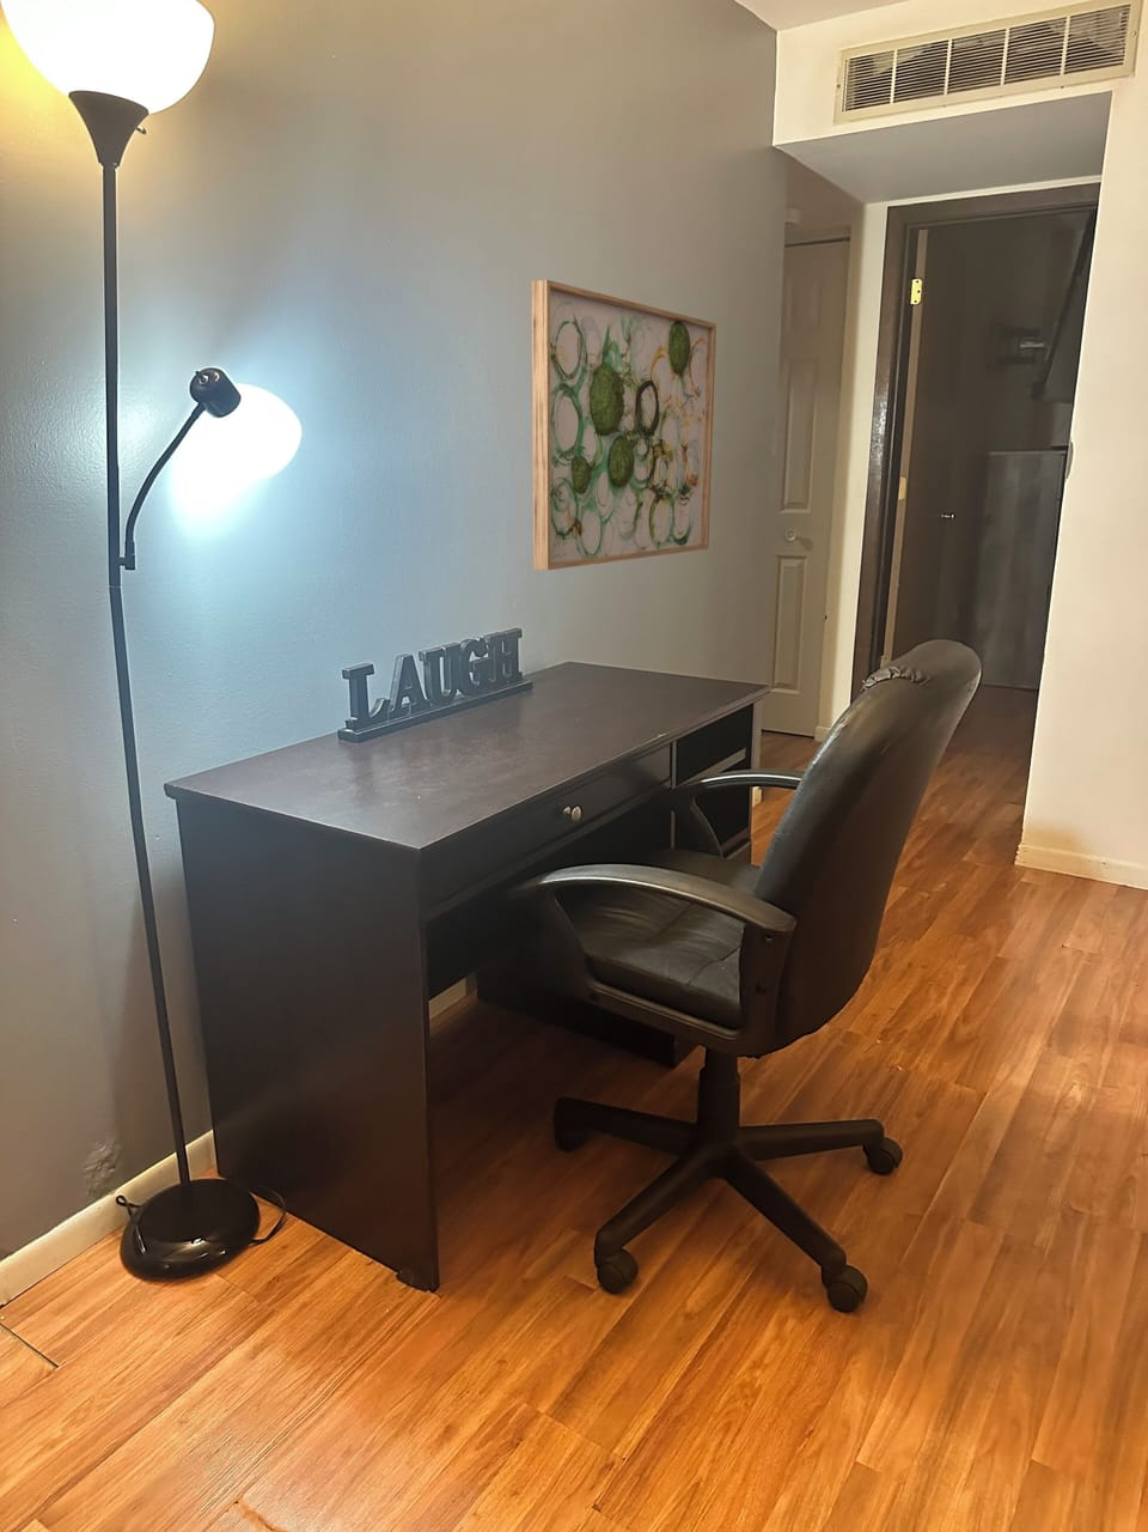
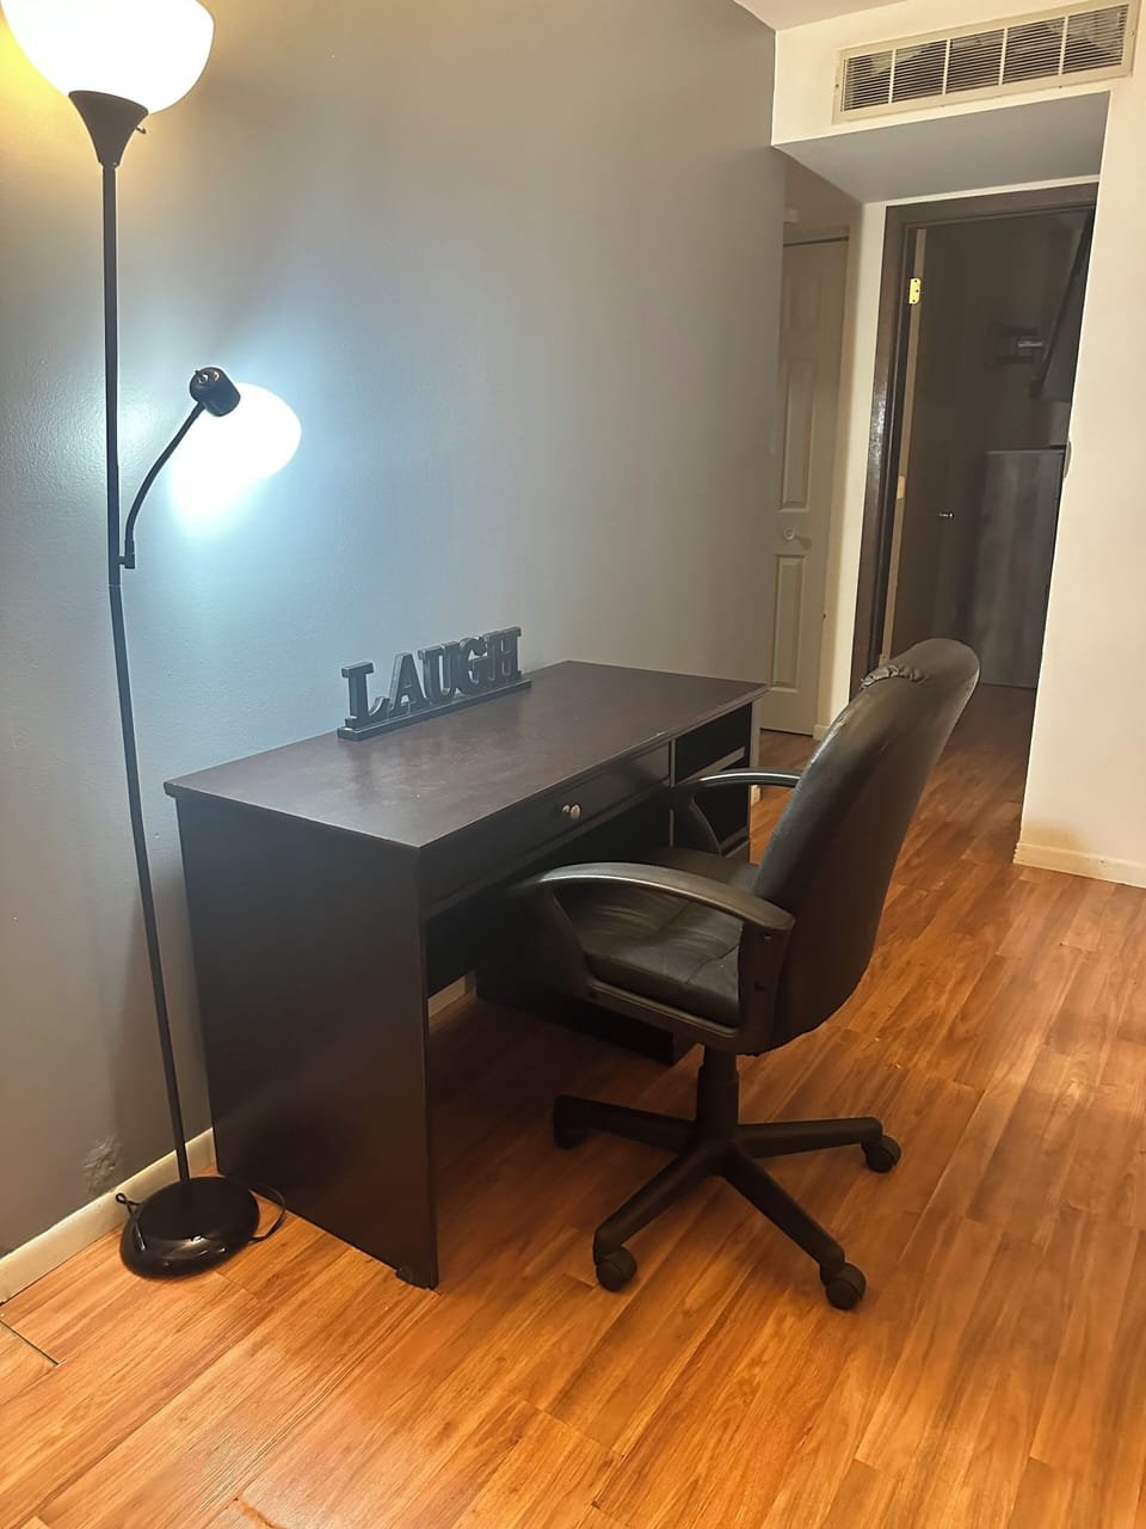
- wall art [531,279,718,571]
